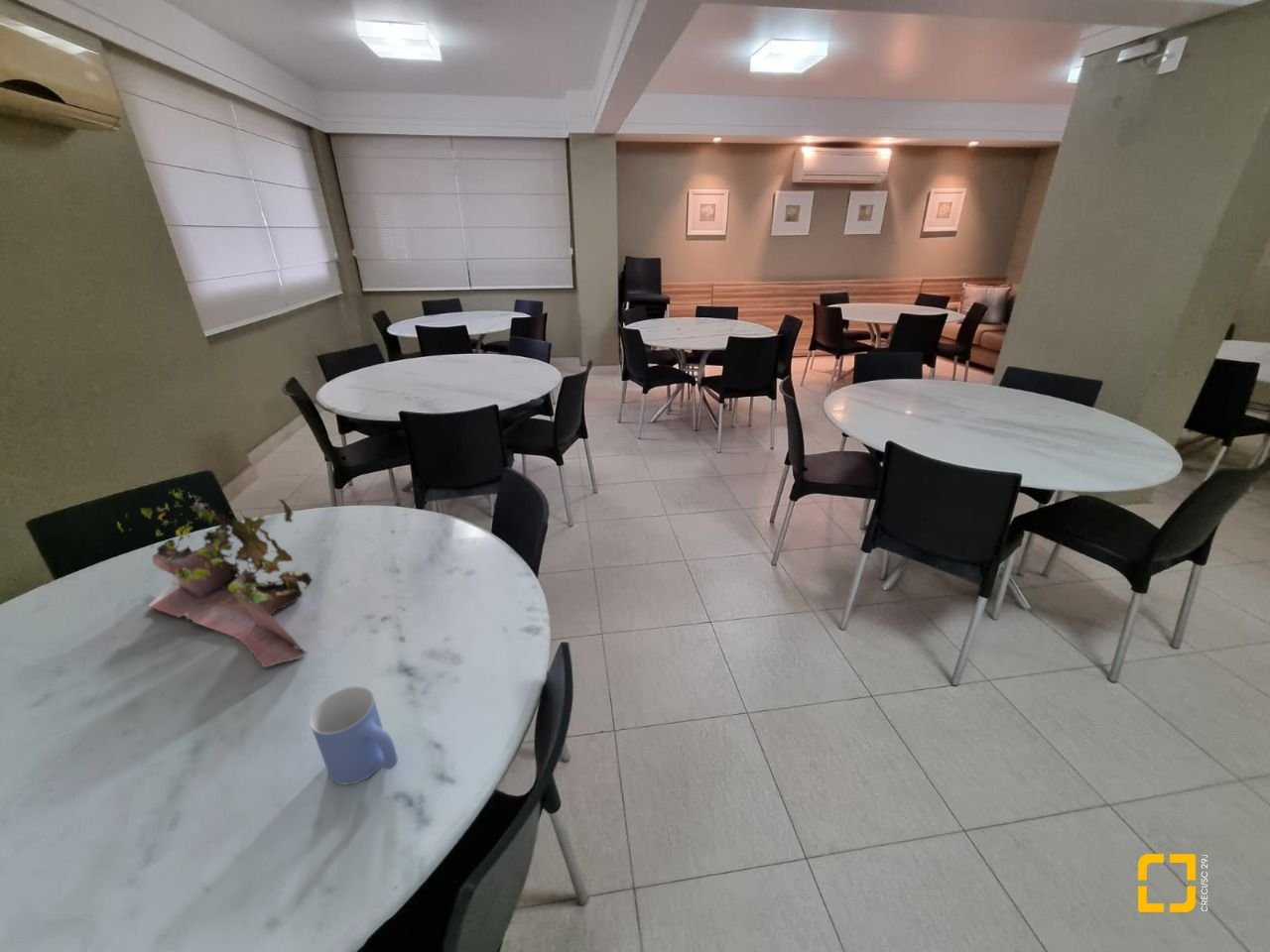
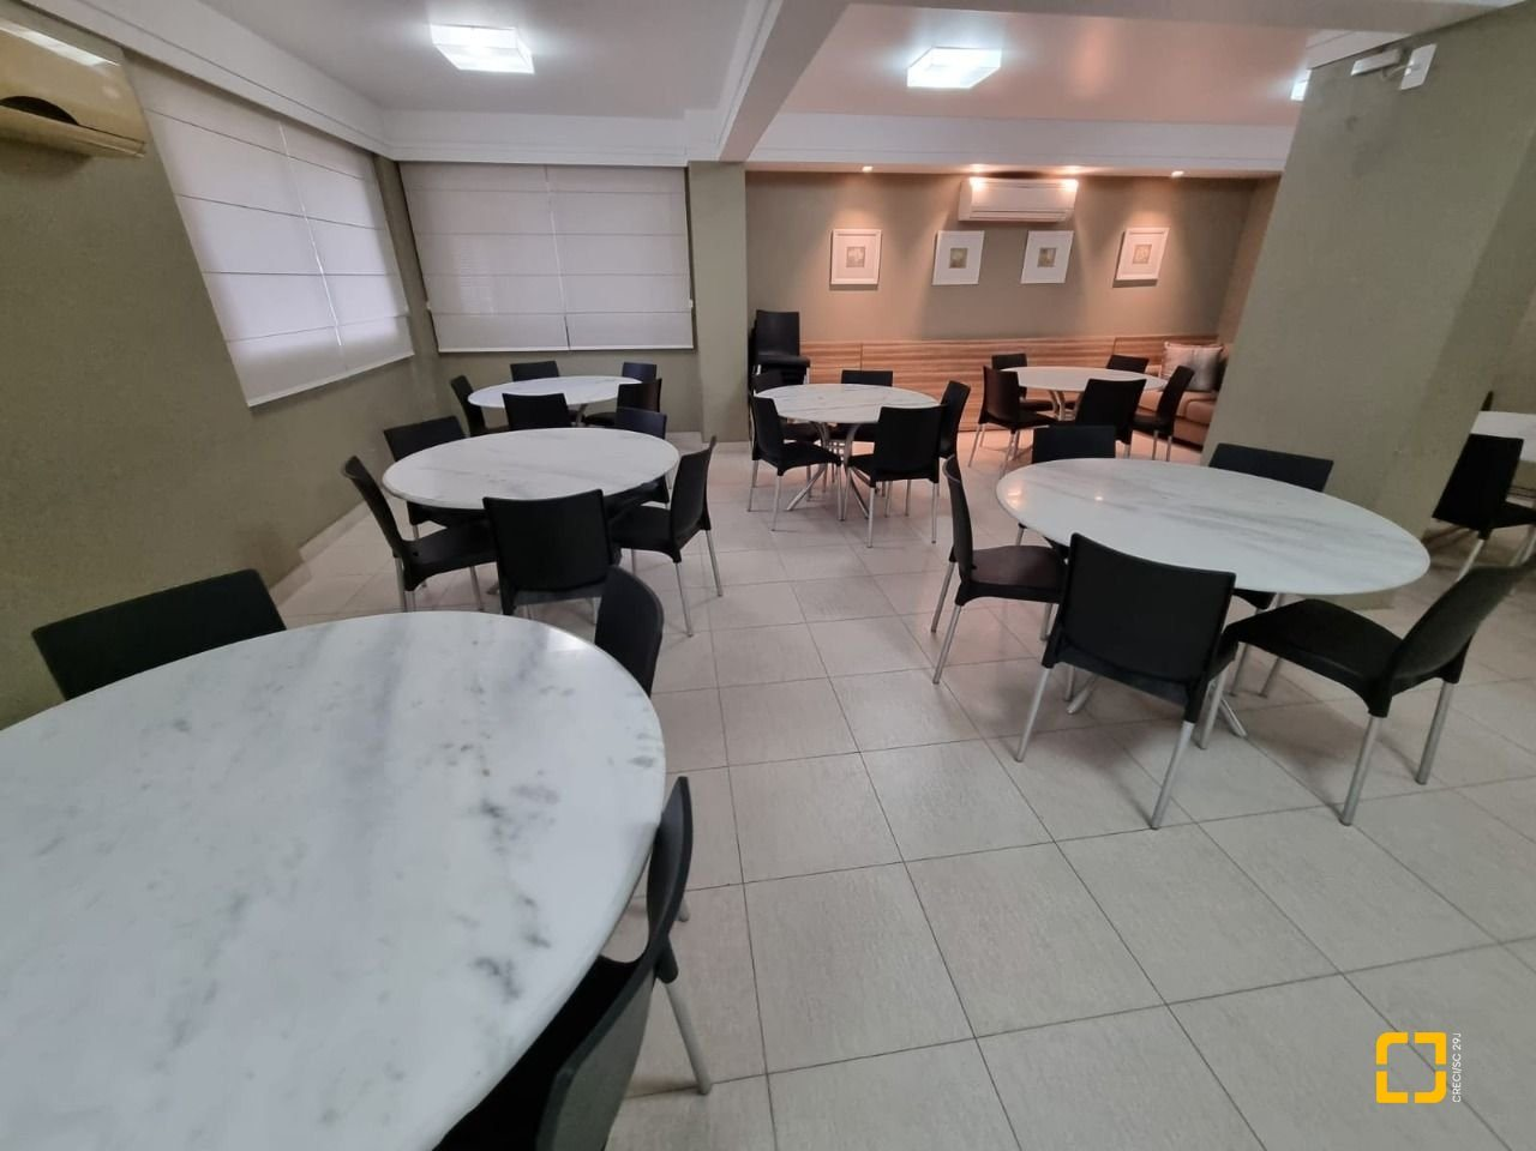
- mug [309,685,399,785]
- plant pot [117,485,314,668]
